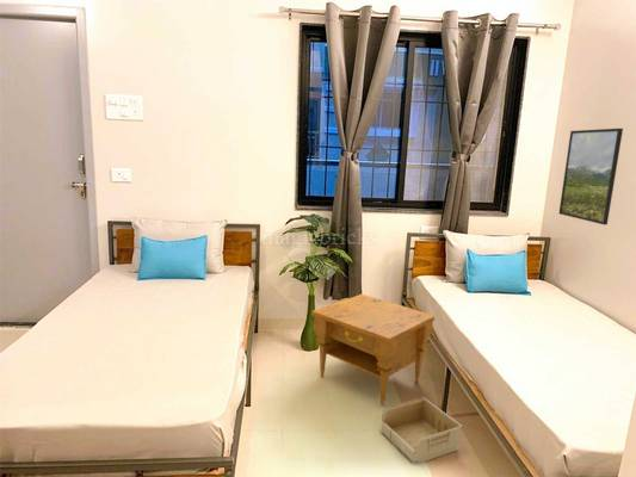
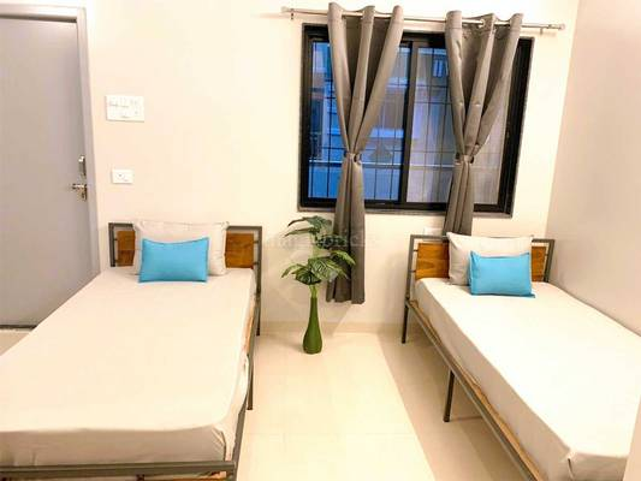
- storage bin [379,396,463,464]
- nightstand [310,293,436,407]
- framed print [558,128,624,225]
